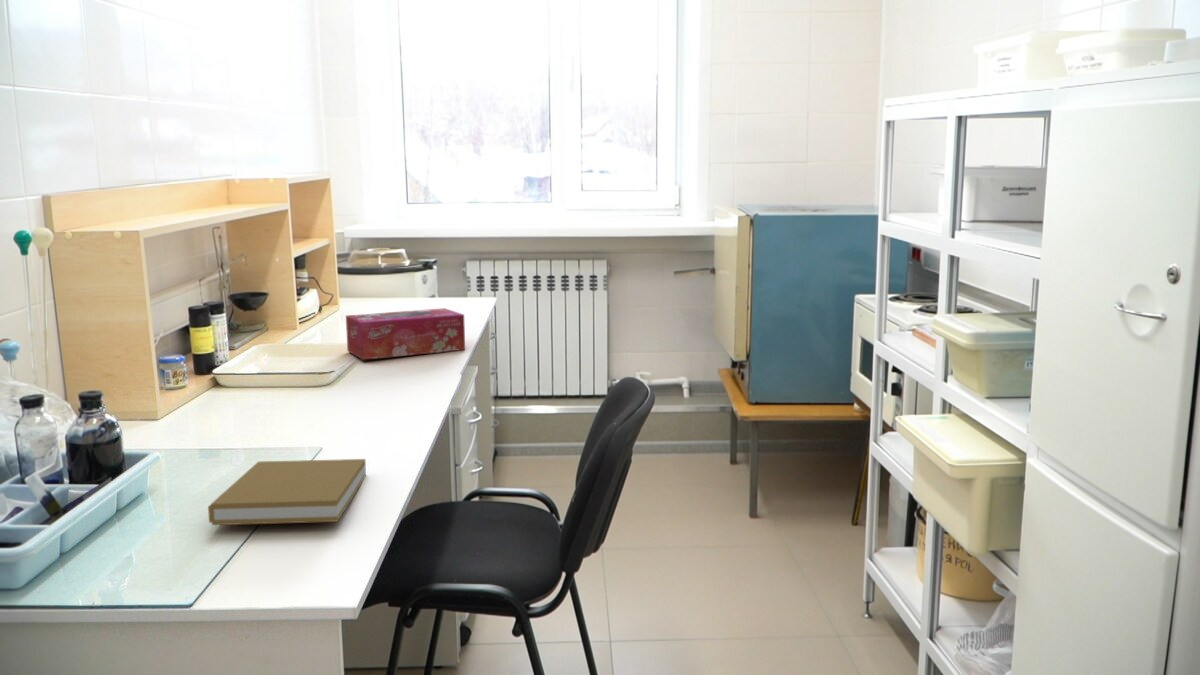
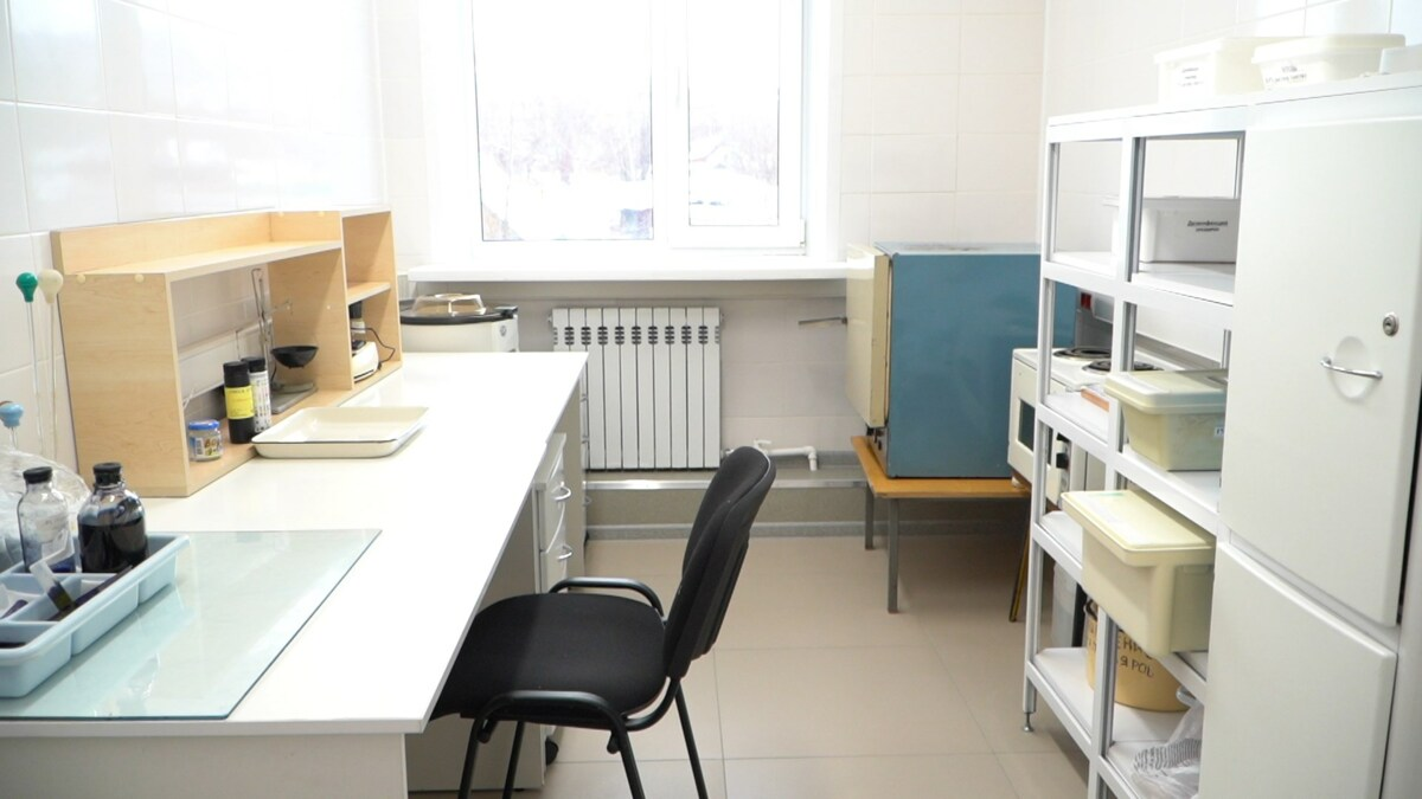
- book [207,458,367,526]
- tissue box [345,307,466,361]
